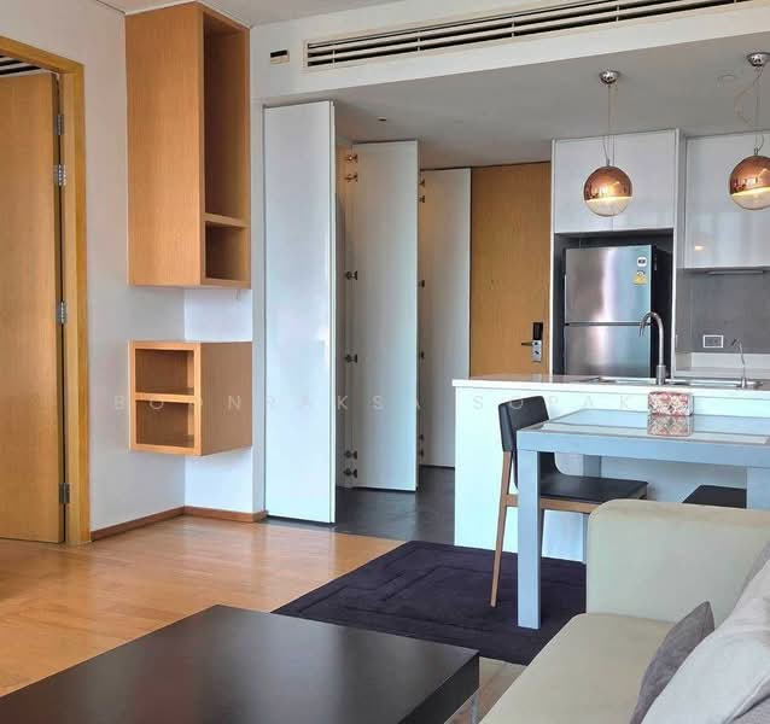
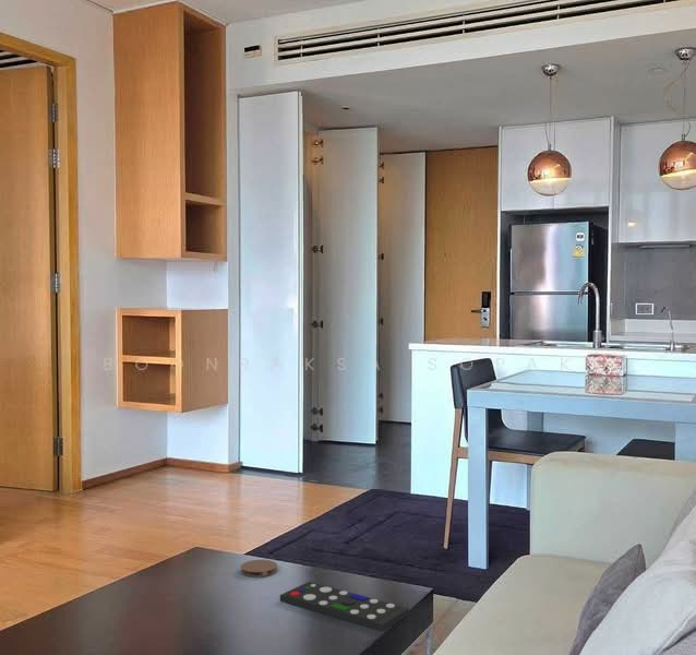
+ coaster [240,559,278,579]
+ remote control [279,581,410,632]
